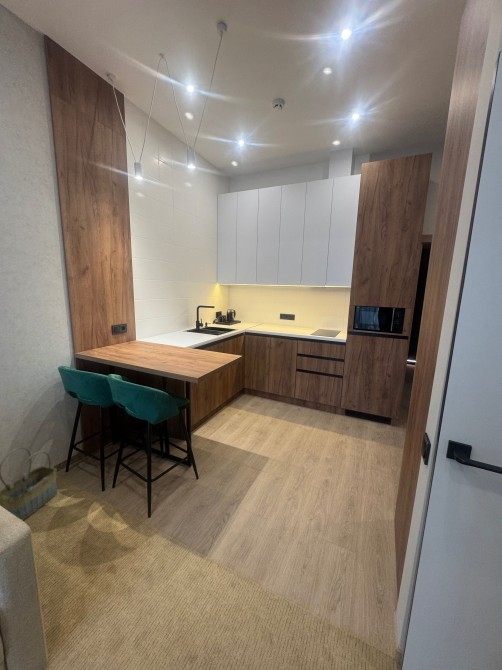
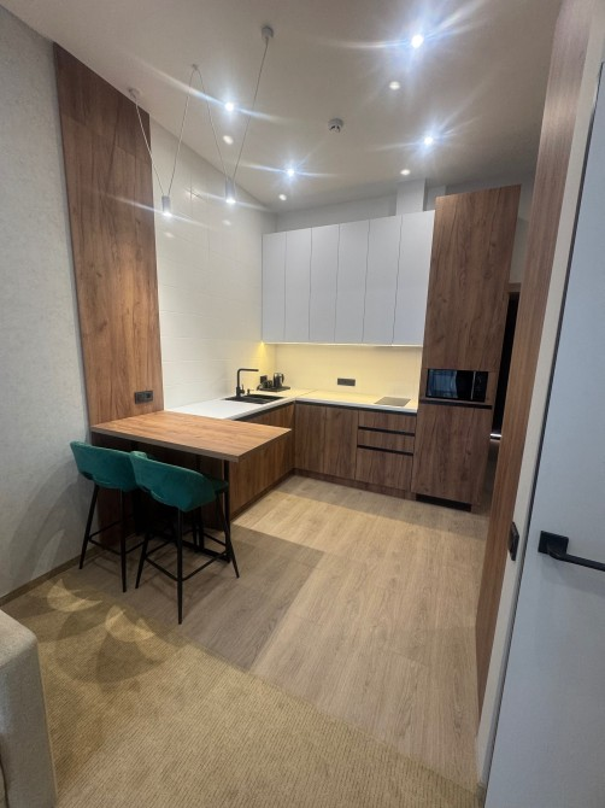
- basket [0,446,59,521]
